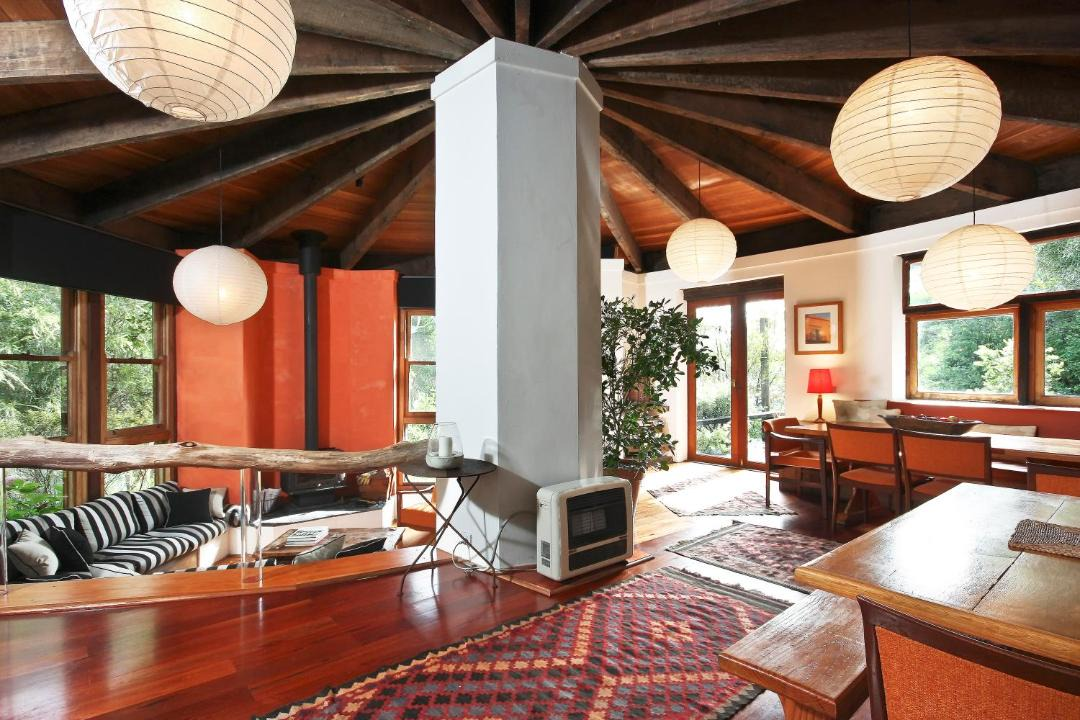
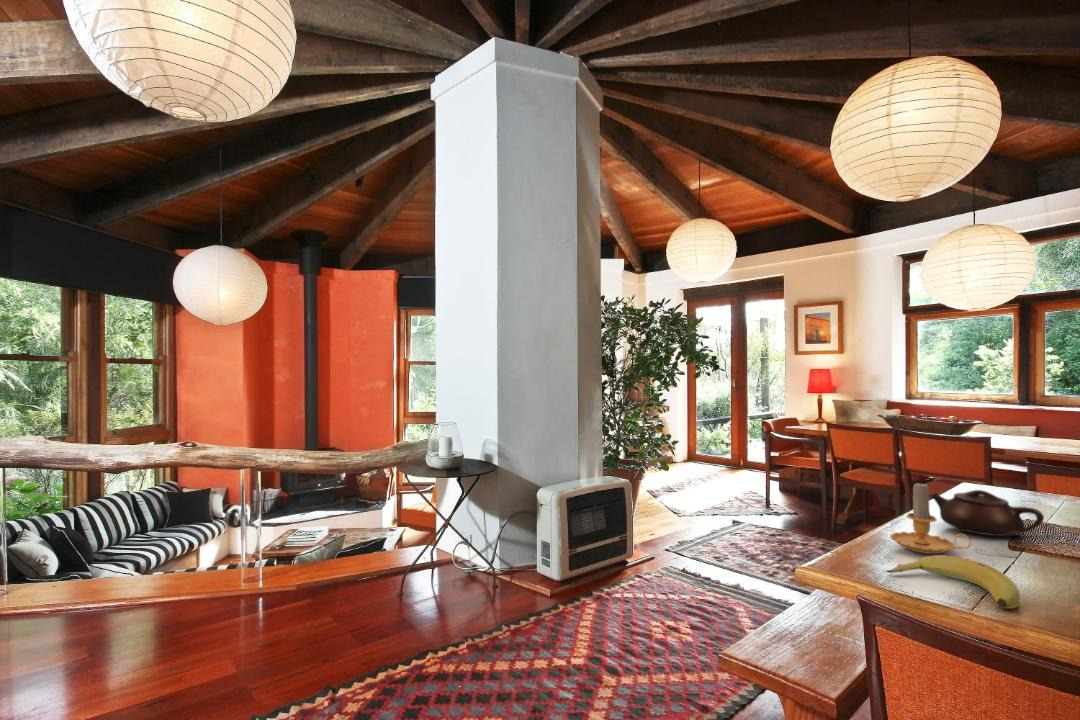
+ banana [885,554,1021,610]
+ teapot [930,489,1045,537]
+ candle [889,480,972,555]
